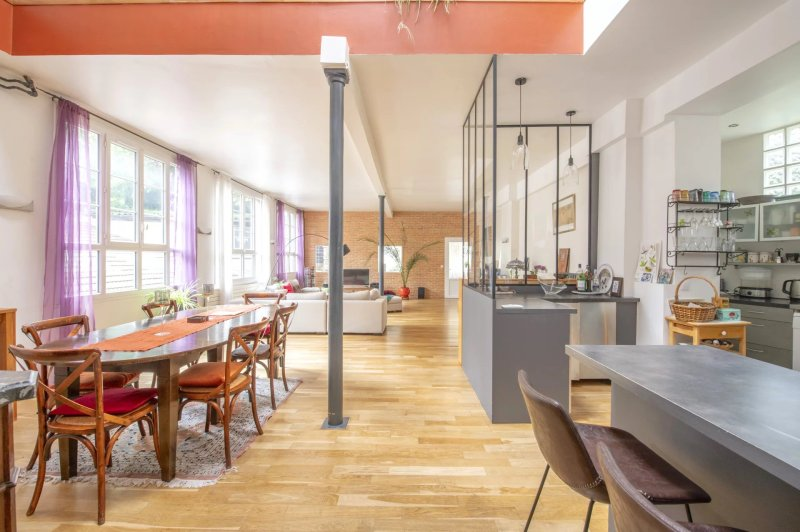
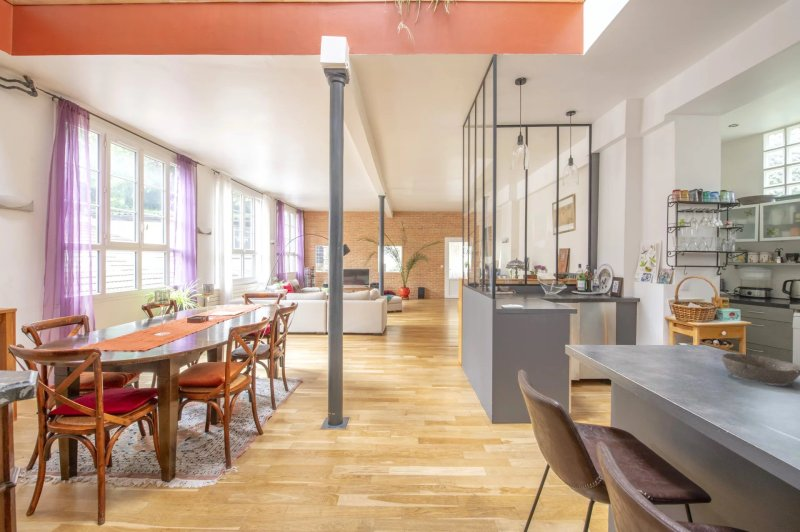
+ bowl [721,352,800,386]
